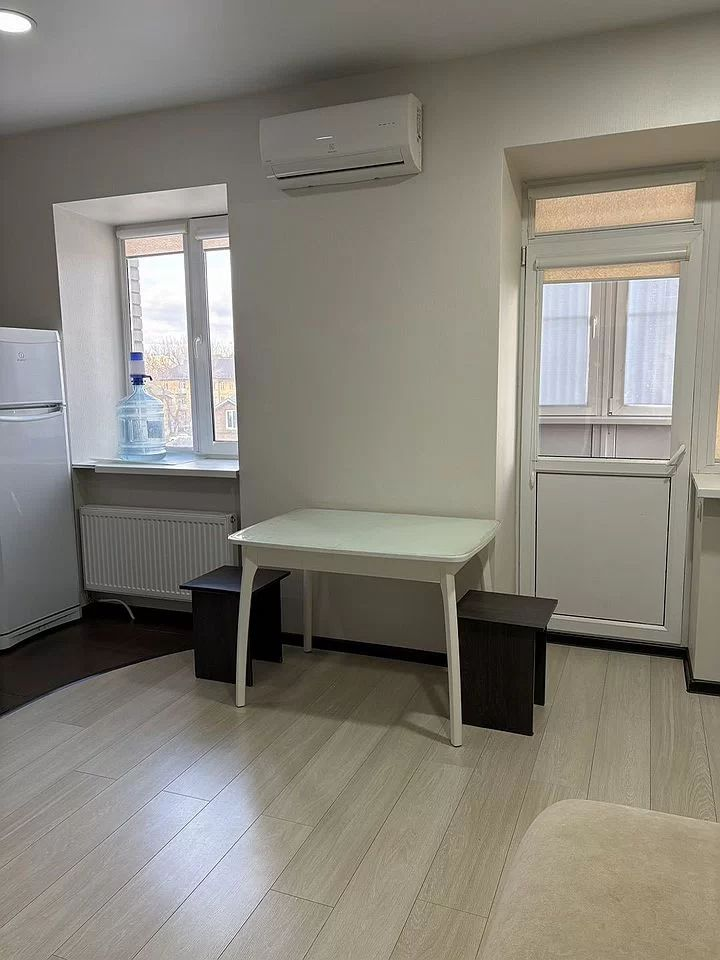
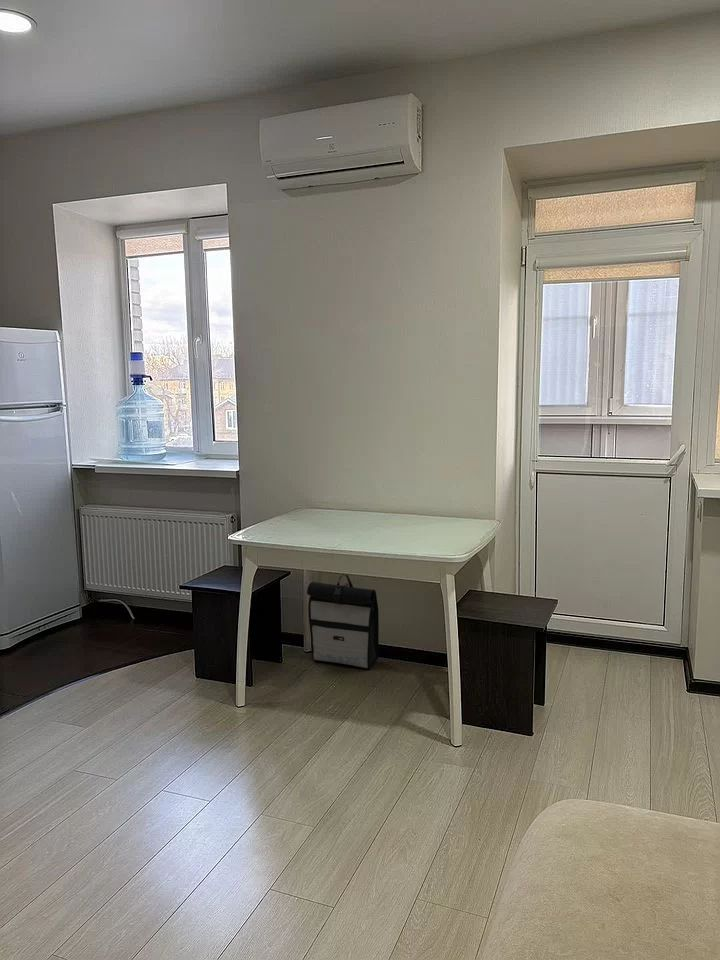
+ backpack [306,573,380,670]
